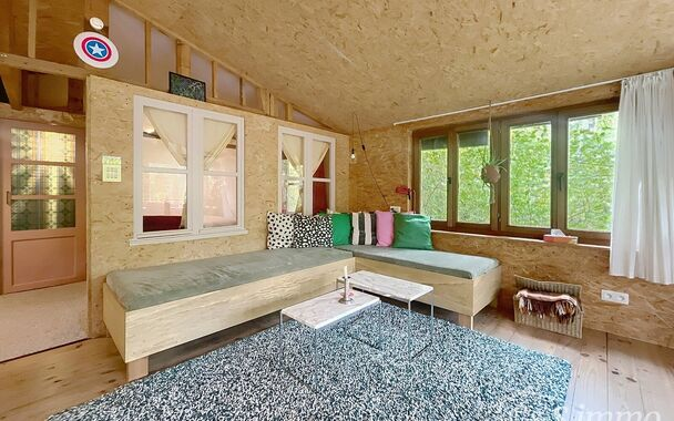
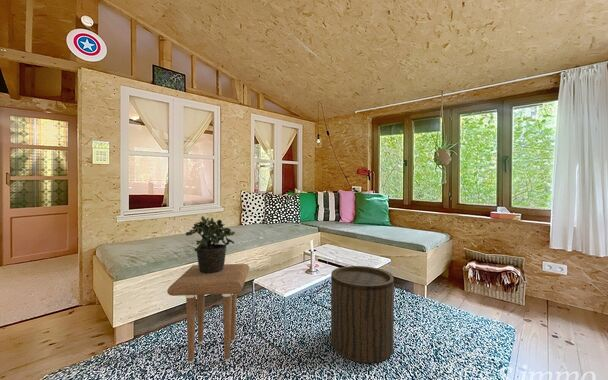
+ stool [330,265,395,364]
+ potted plant [185,215,236,274]
+ side table [166,263,250,364]
